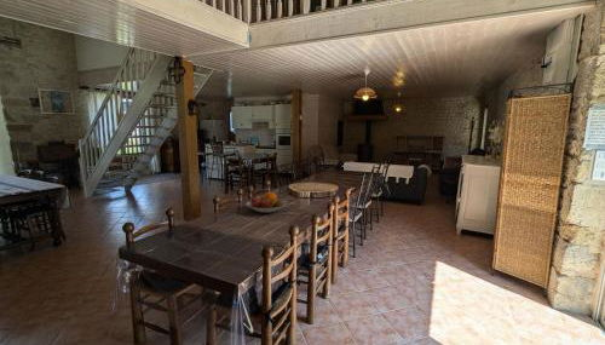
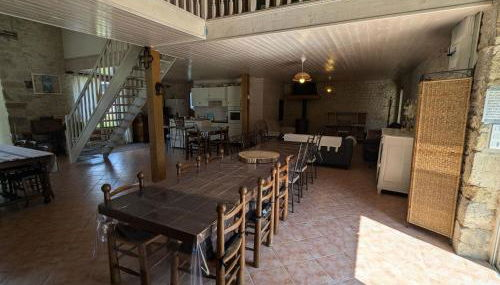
- fruit bowl [246,190,288,214]
